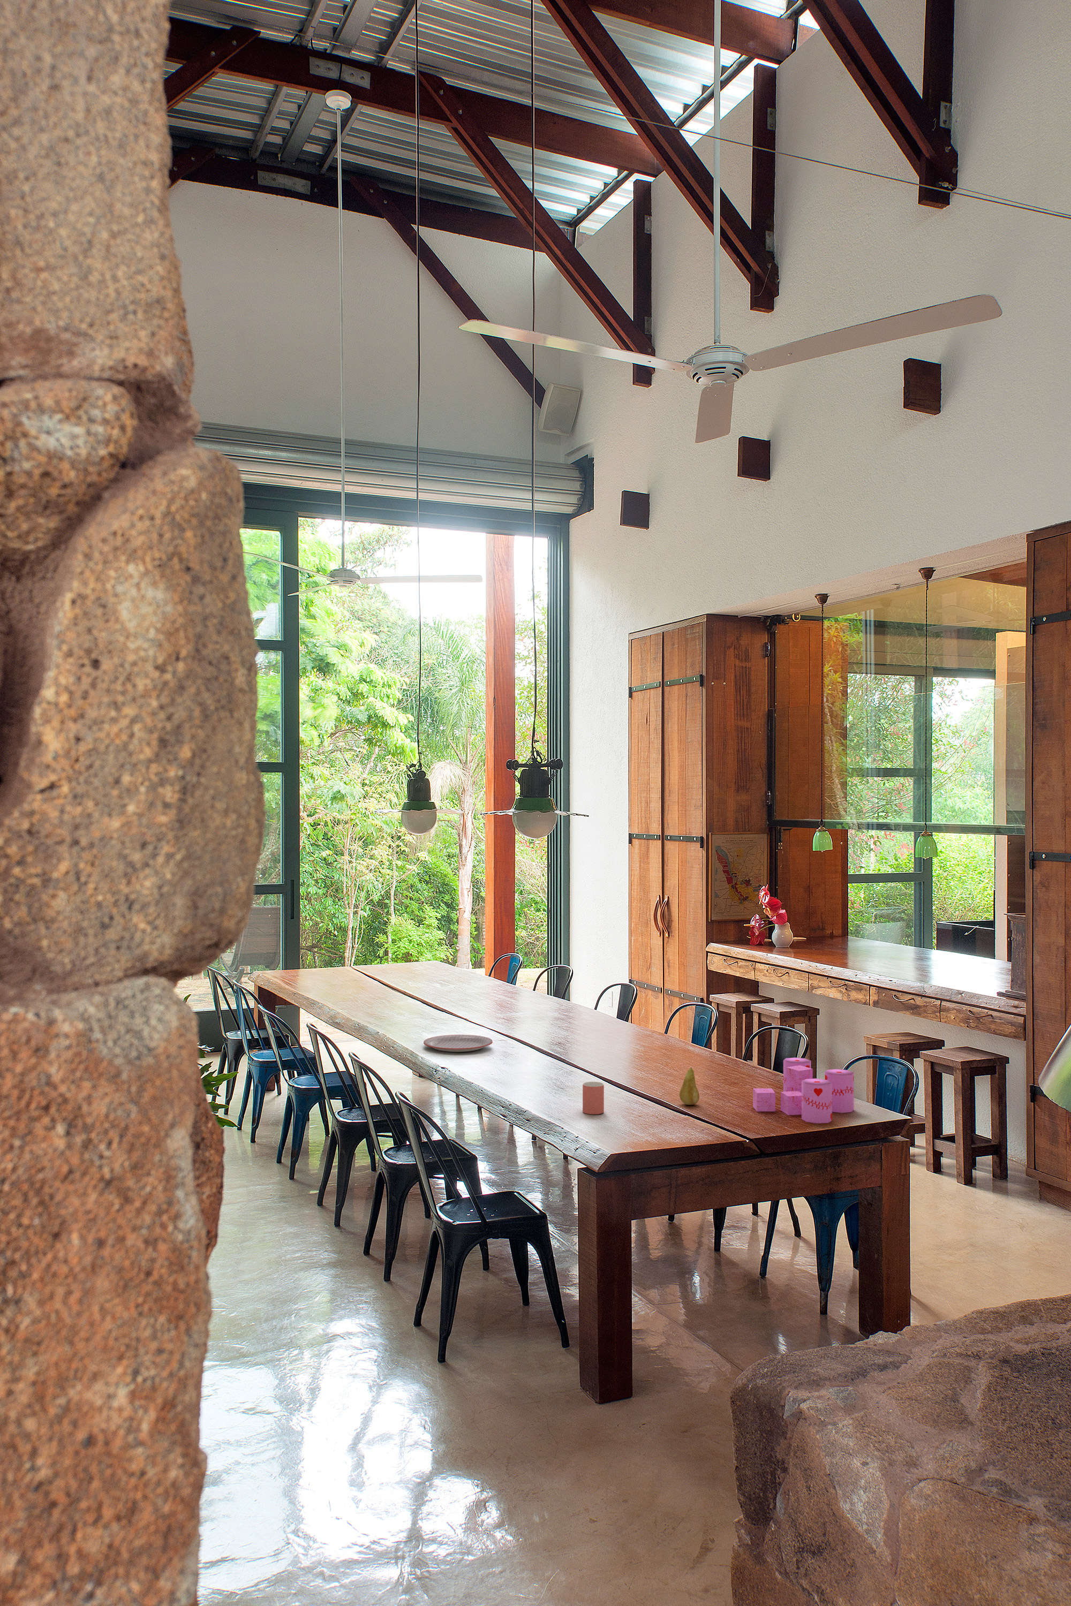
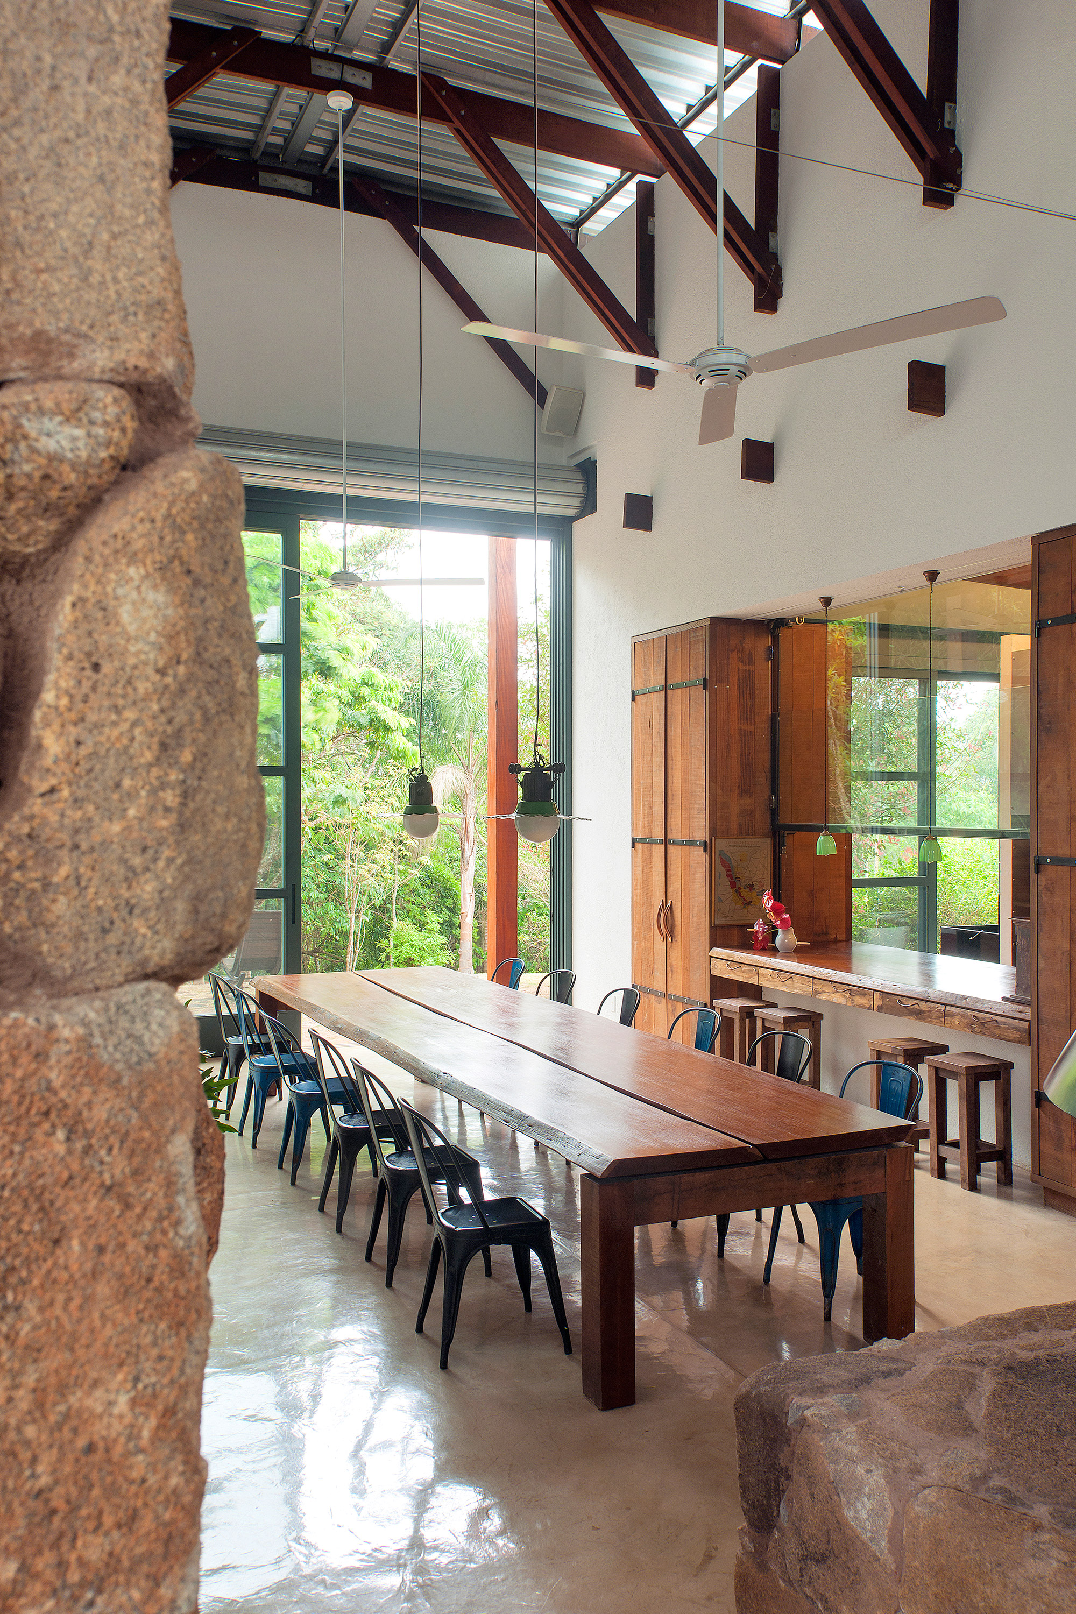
- cup [582,1081,605,1115]
- plate [423,1035,494,1053]
- fruit [679,1067,700,1105]
- candle [752,1058,855,1124]
